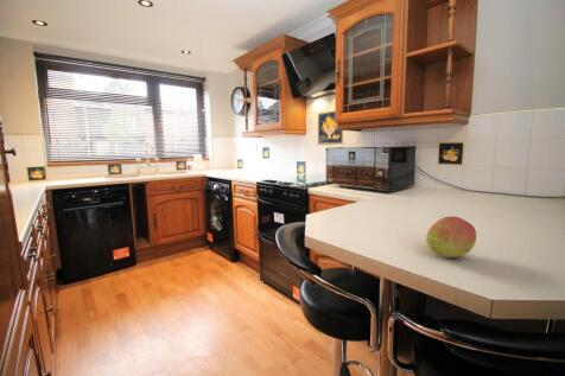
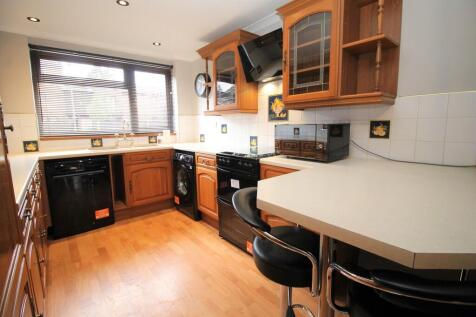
- fruit [425,215,477,259]
